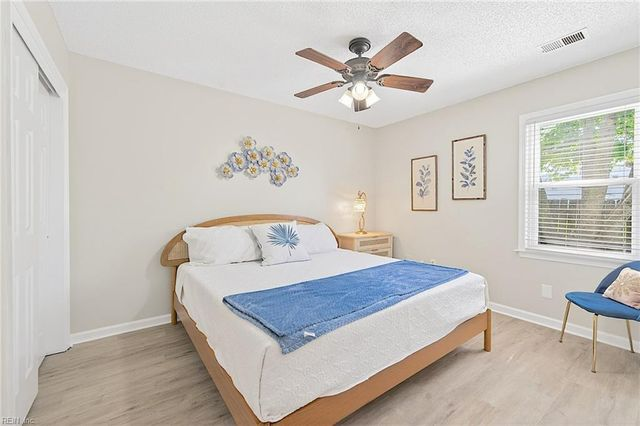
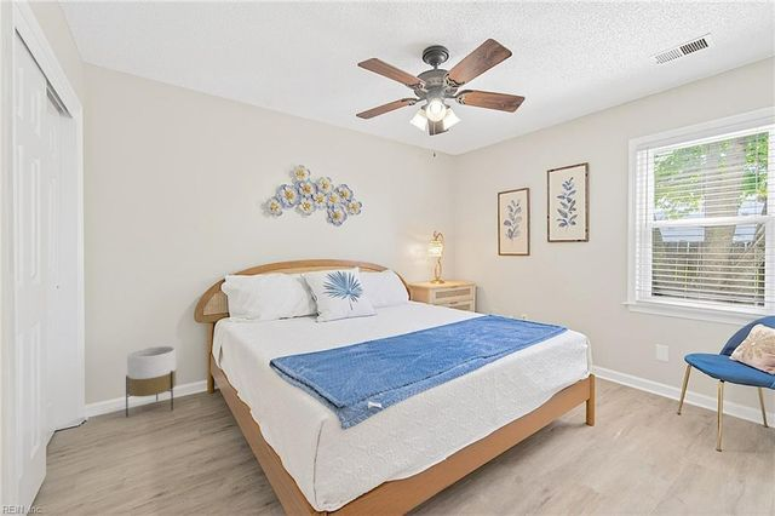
+ planter [125,345,177,418]
